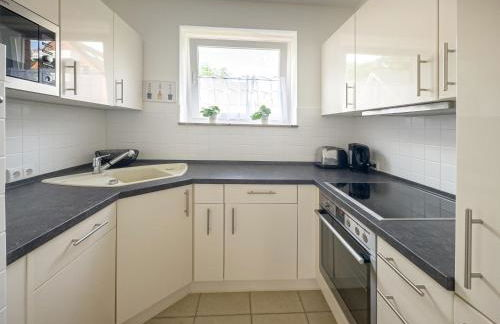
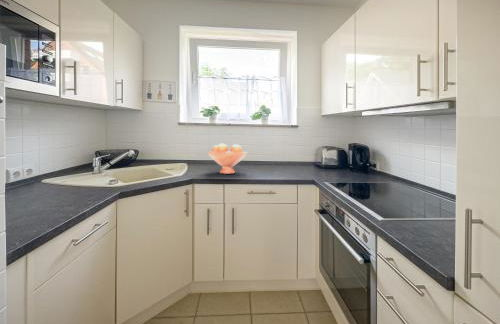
+ fruit bowl [207,143,248,175]
